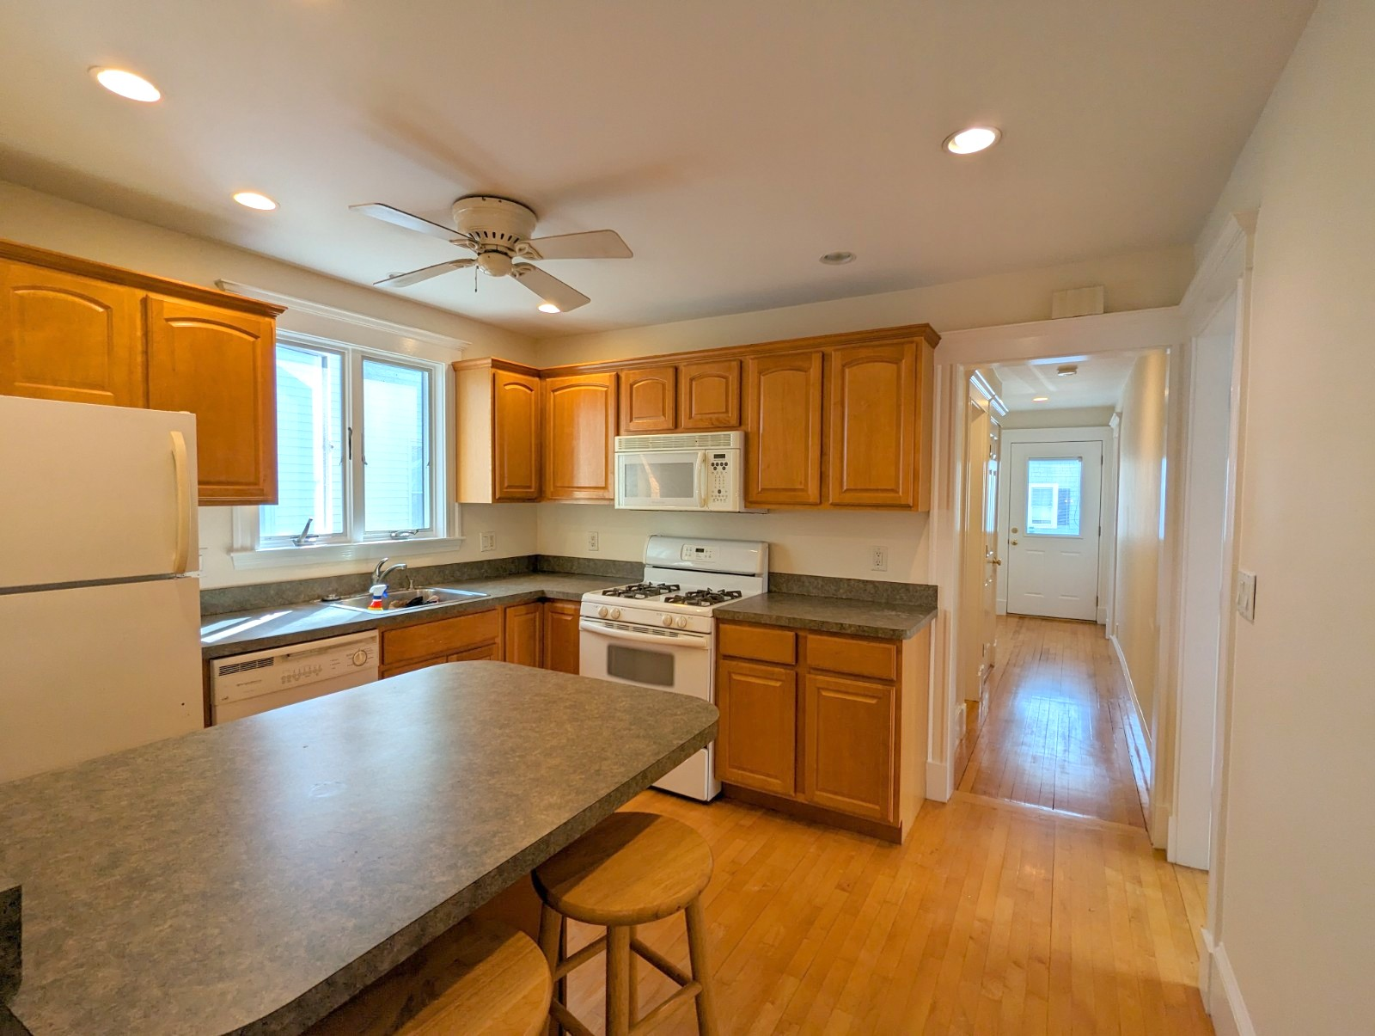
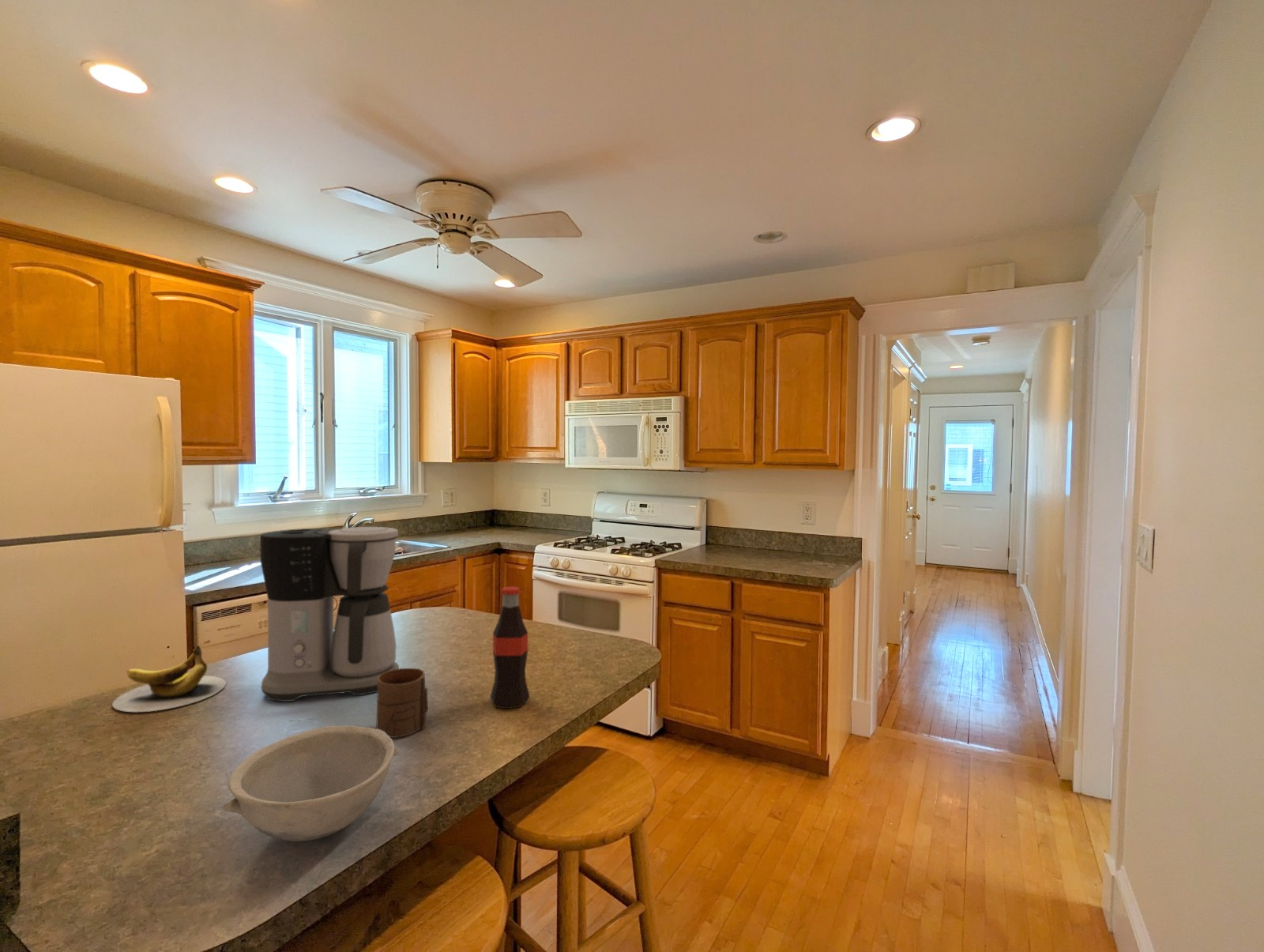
+ coffee maker [259,526,400,702]
+ cup [375,668,429,739]
+ bottle [489,586,531,709]
+ bowl [223,725,399,842]
+ banana [111,645,227,713]
